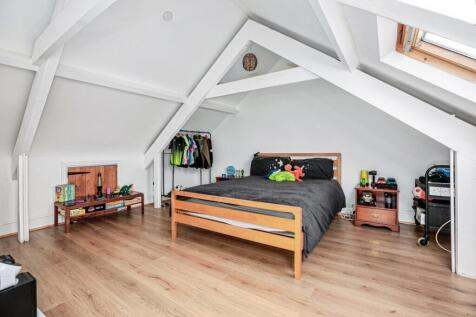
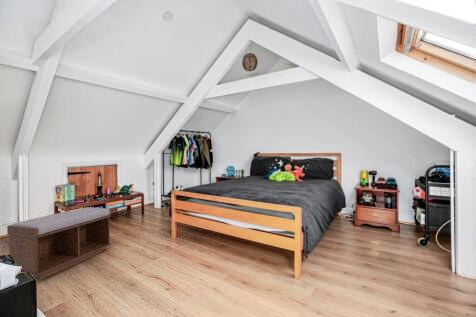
+ bench [6,206,112,281]
